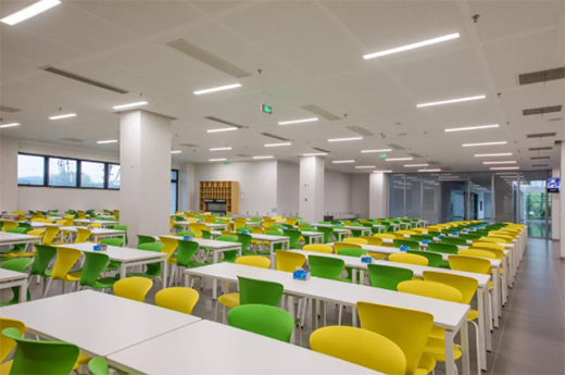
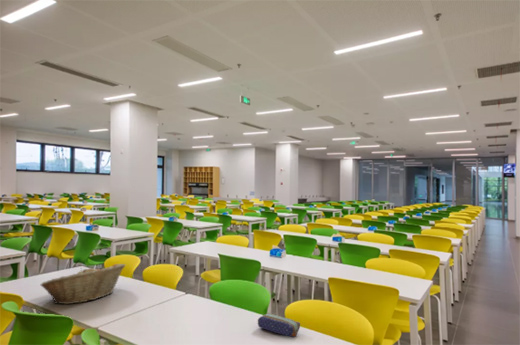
+ fruit basket [40,263,126,305]
+ pencil case [257,312,301,339]
